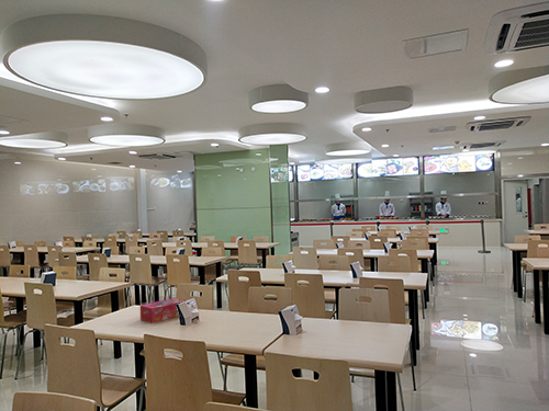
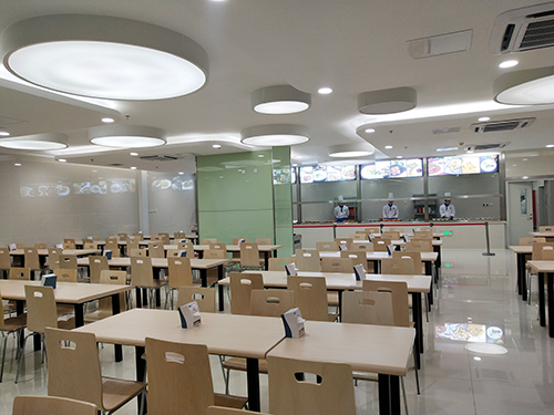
- tissue box [139,297,187,324]
